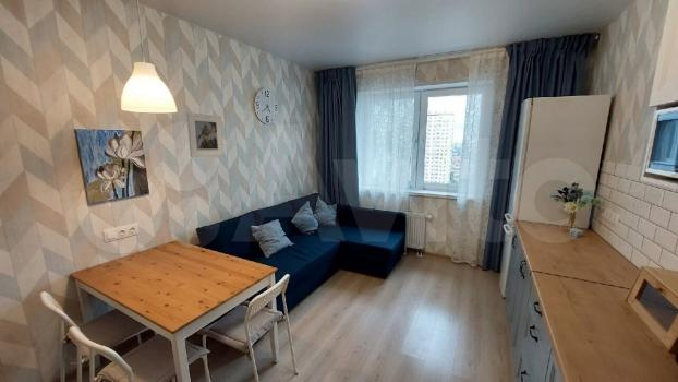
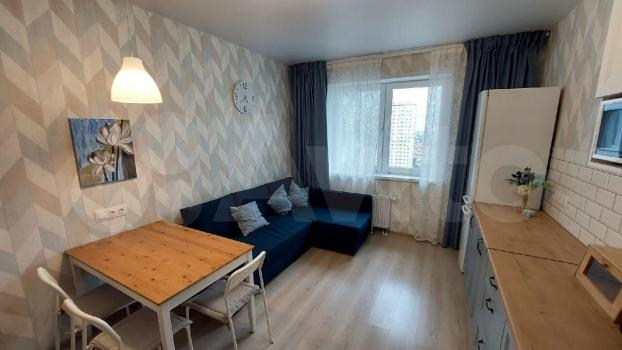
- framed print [185,111,225,158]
